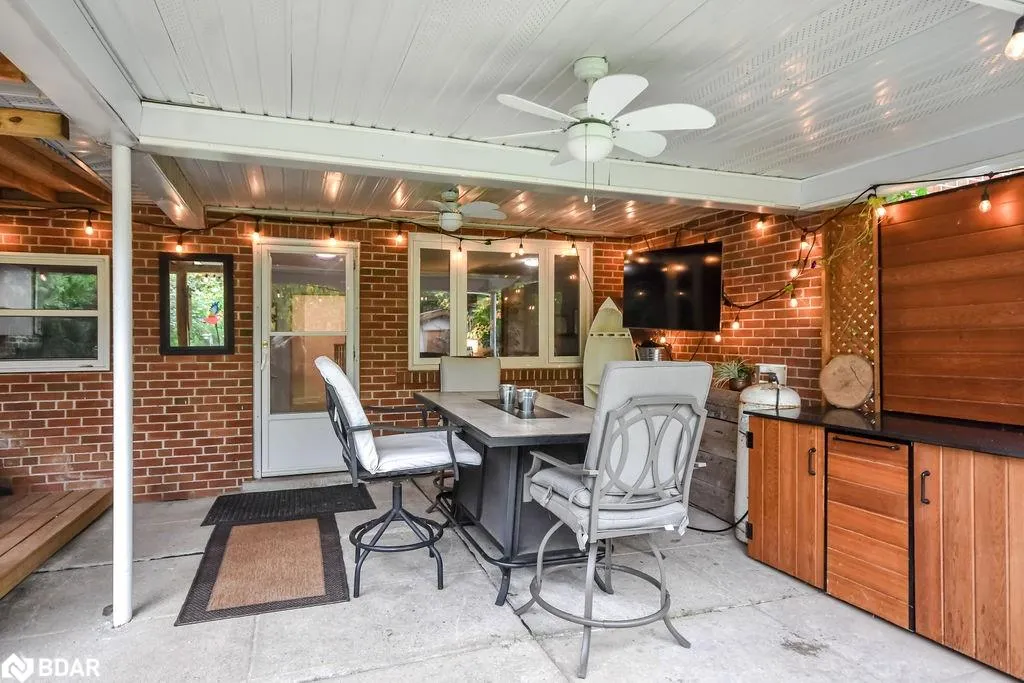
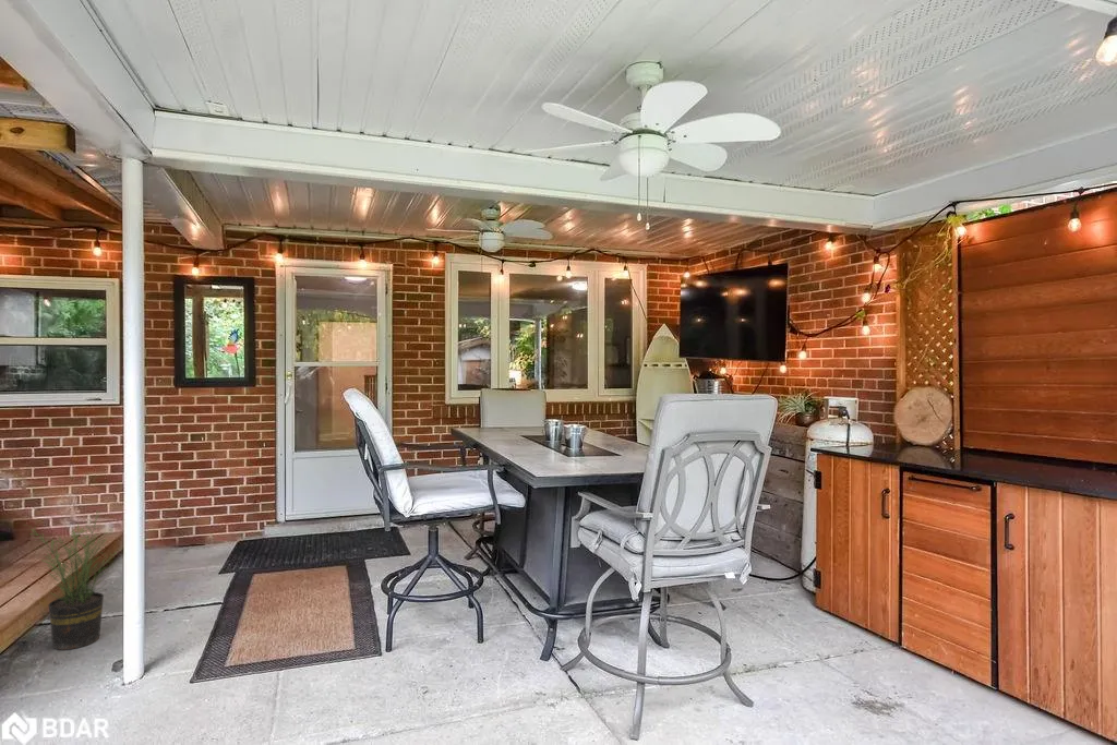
+ potted plant [24,510,122,651]
